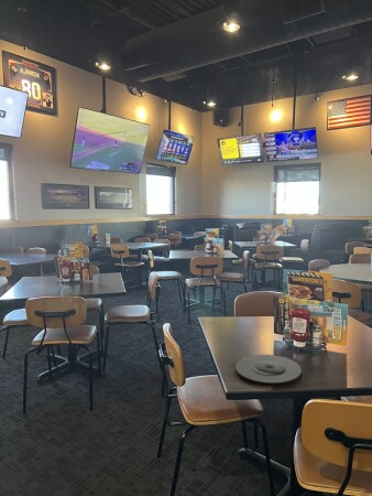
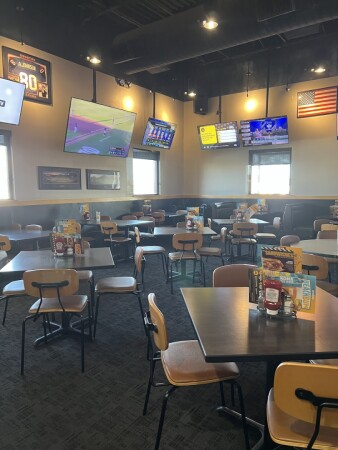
- plate [234,354,303,387]
